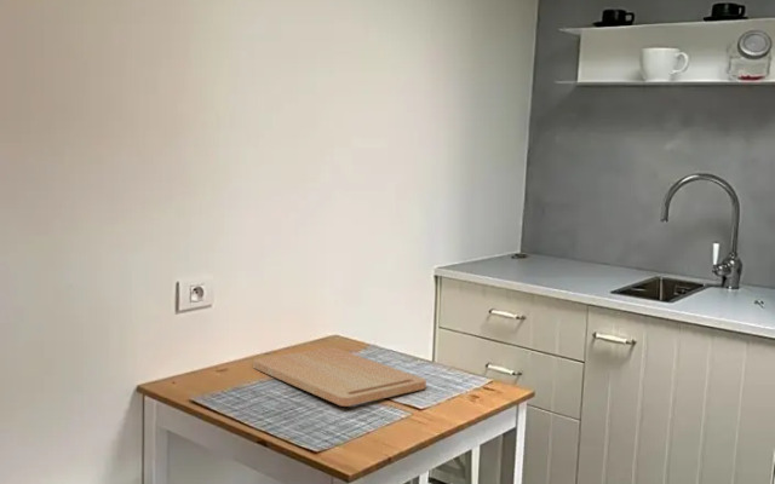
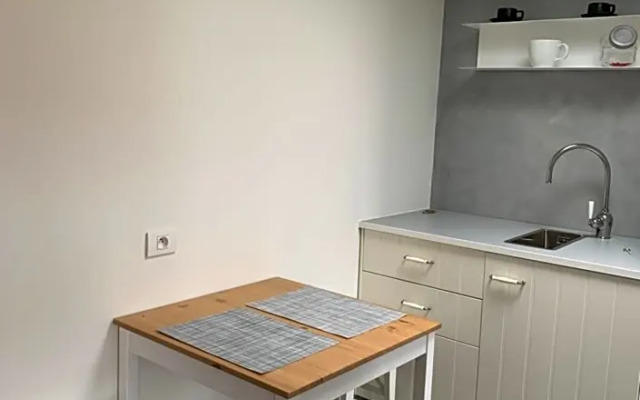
- cutting board [252,346,427,408]
